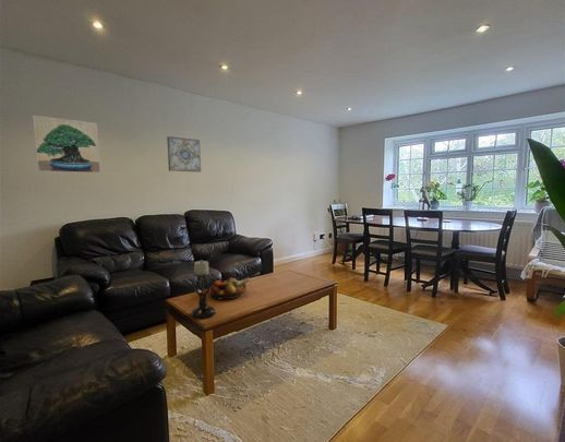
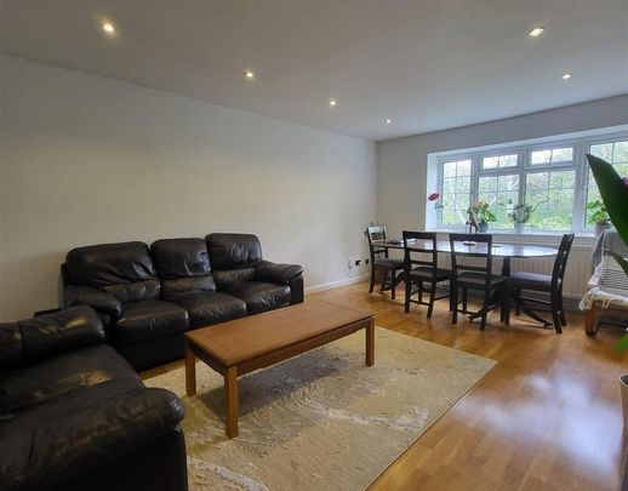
- wall art [166,135,202,174]
- fruit bowl [208,277,251,301]
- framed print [32,115,101,174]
- candle holder [190,259,216,320]
